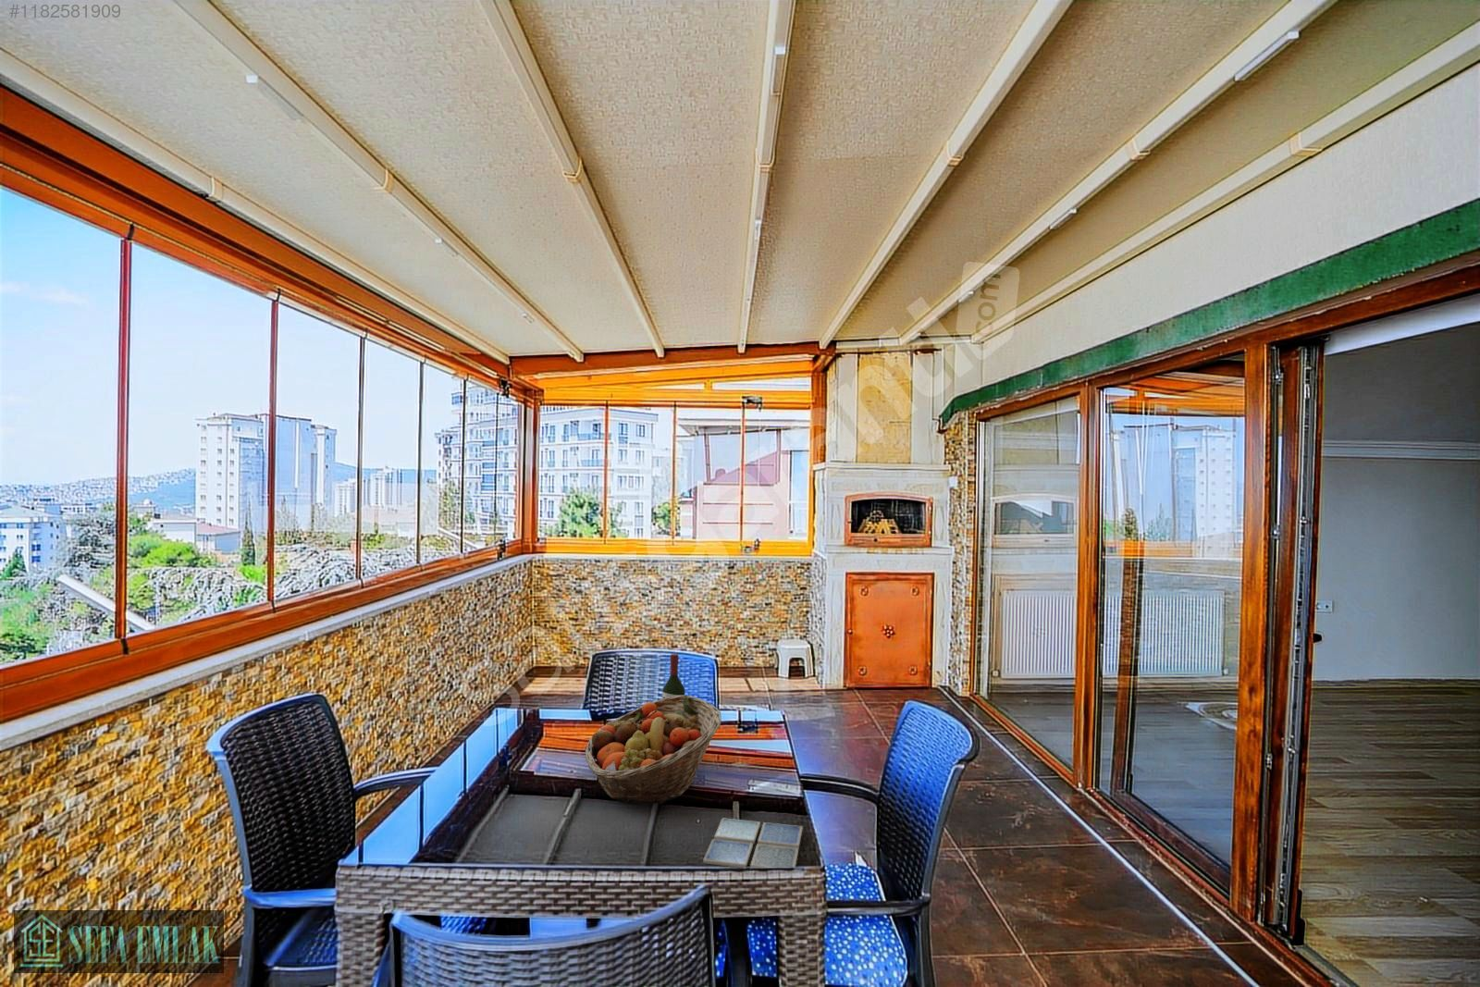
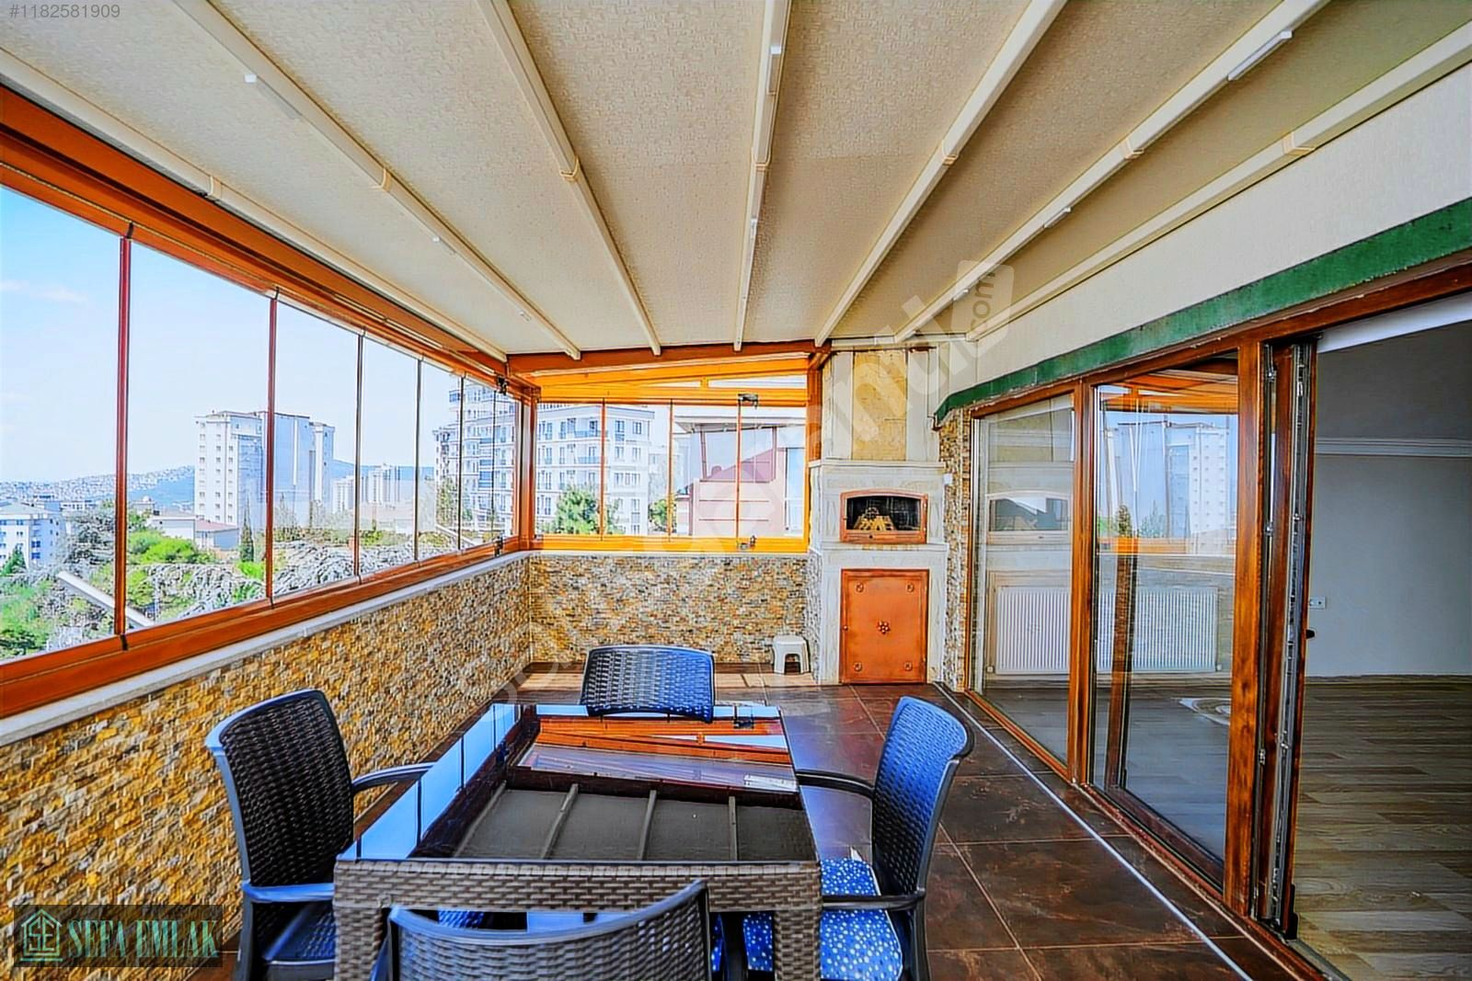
- drink coaster [703,816,804,869]
- wine bottle [662,653,685,698]
- fruit basket [585,695,722,805]
